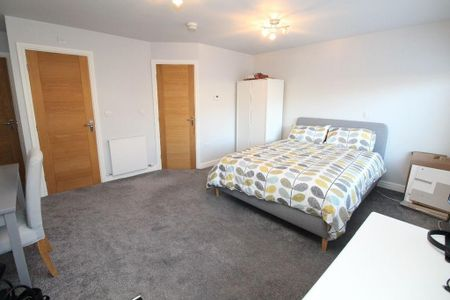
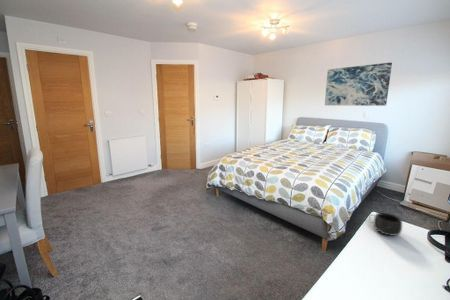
+ mug [368,212,403,237]
+ wall art [324,62,393,107]
